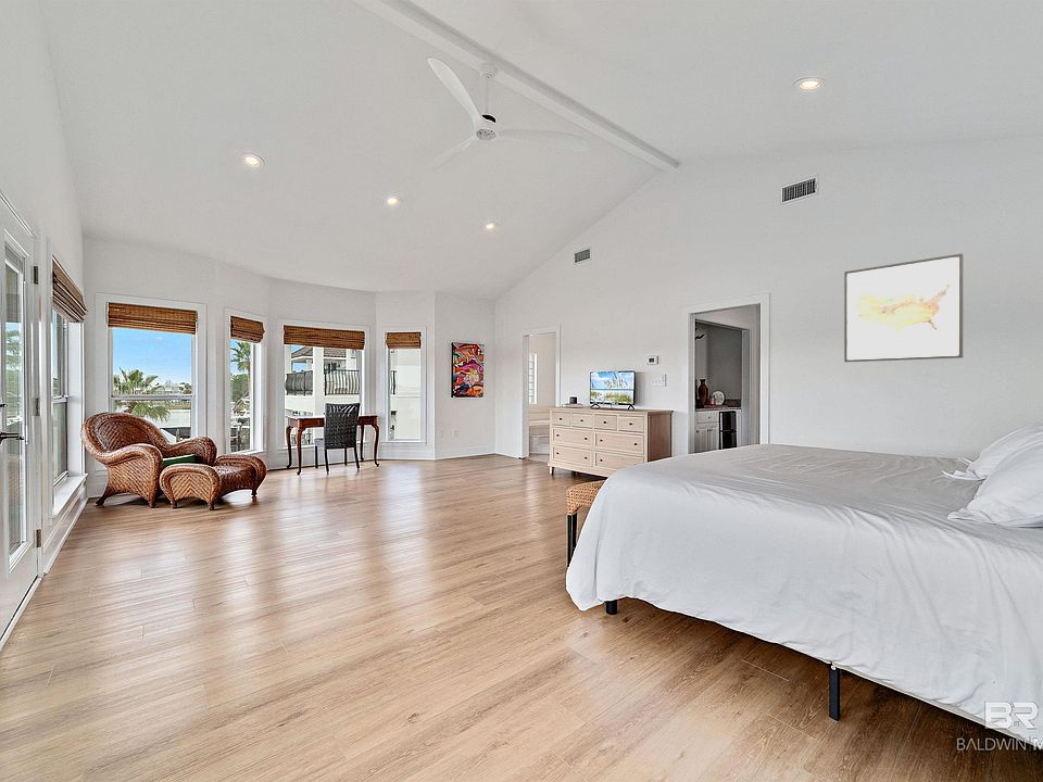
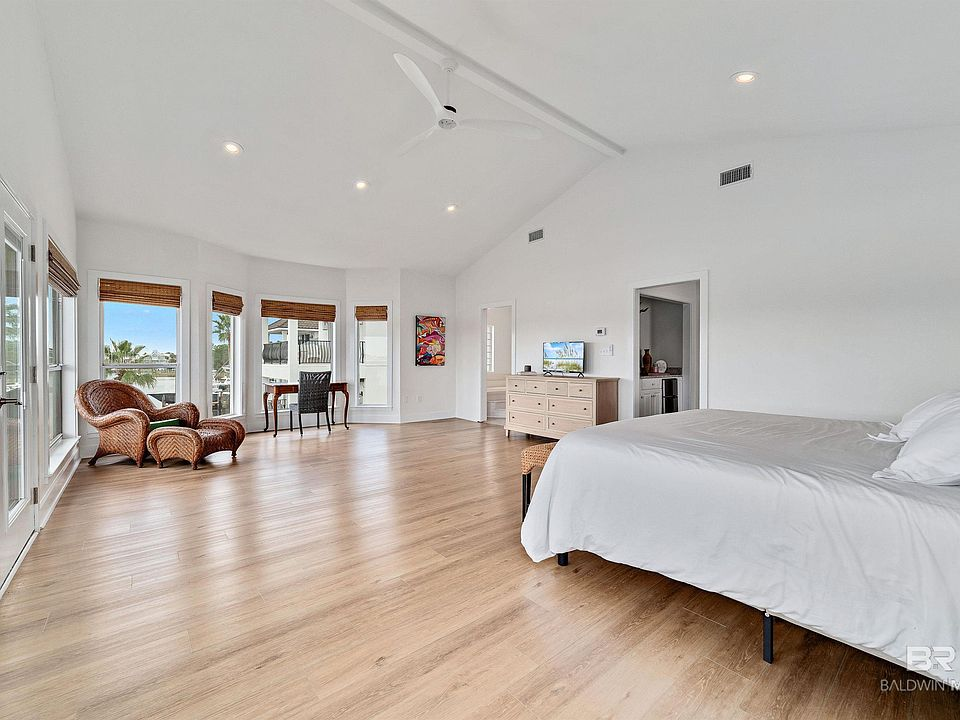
- wall art [843,252,964,363]
